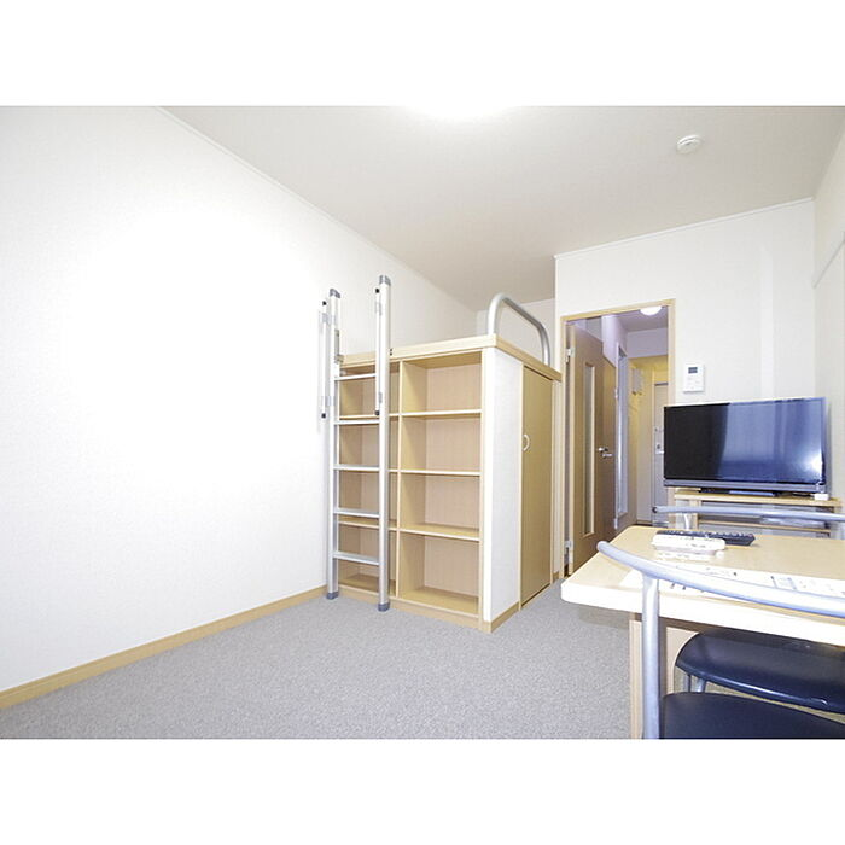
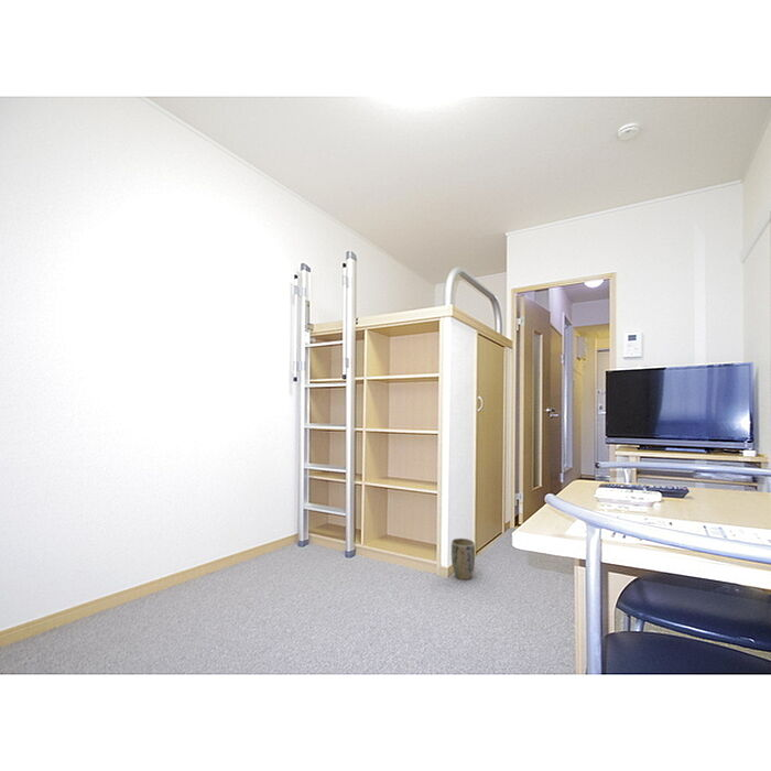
+ plant pot [450,537,476,580]
